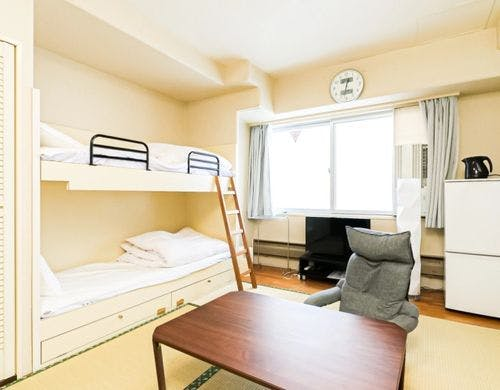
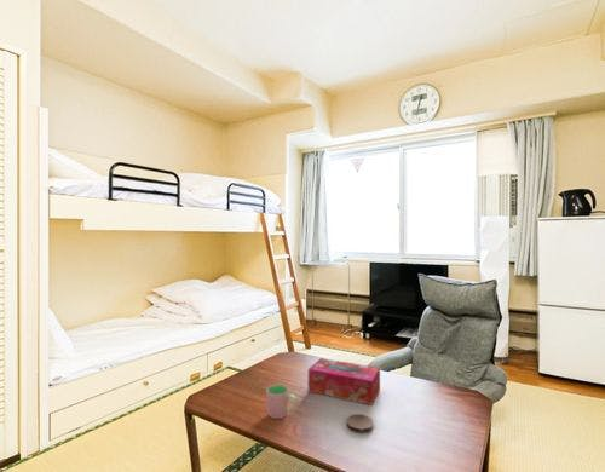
+ tissue box [307,357,381,407]
+ cup [265,384,298,420]
+ coaster [345,413,375,434]
